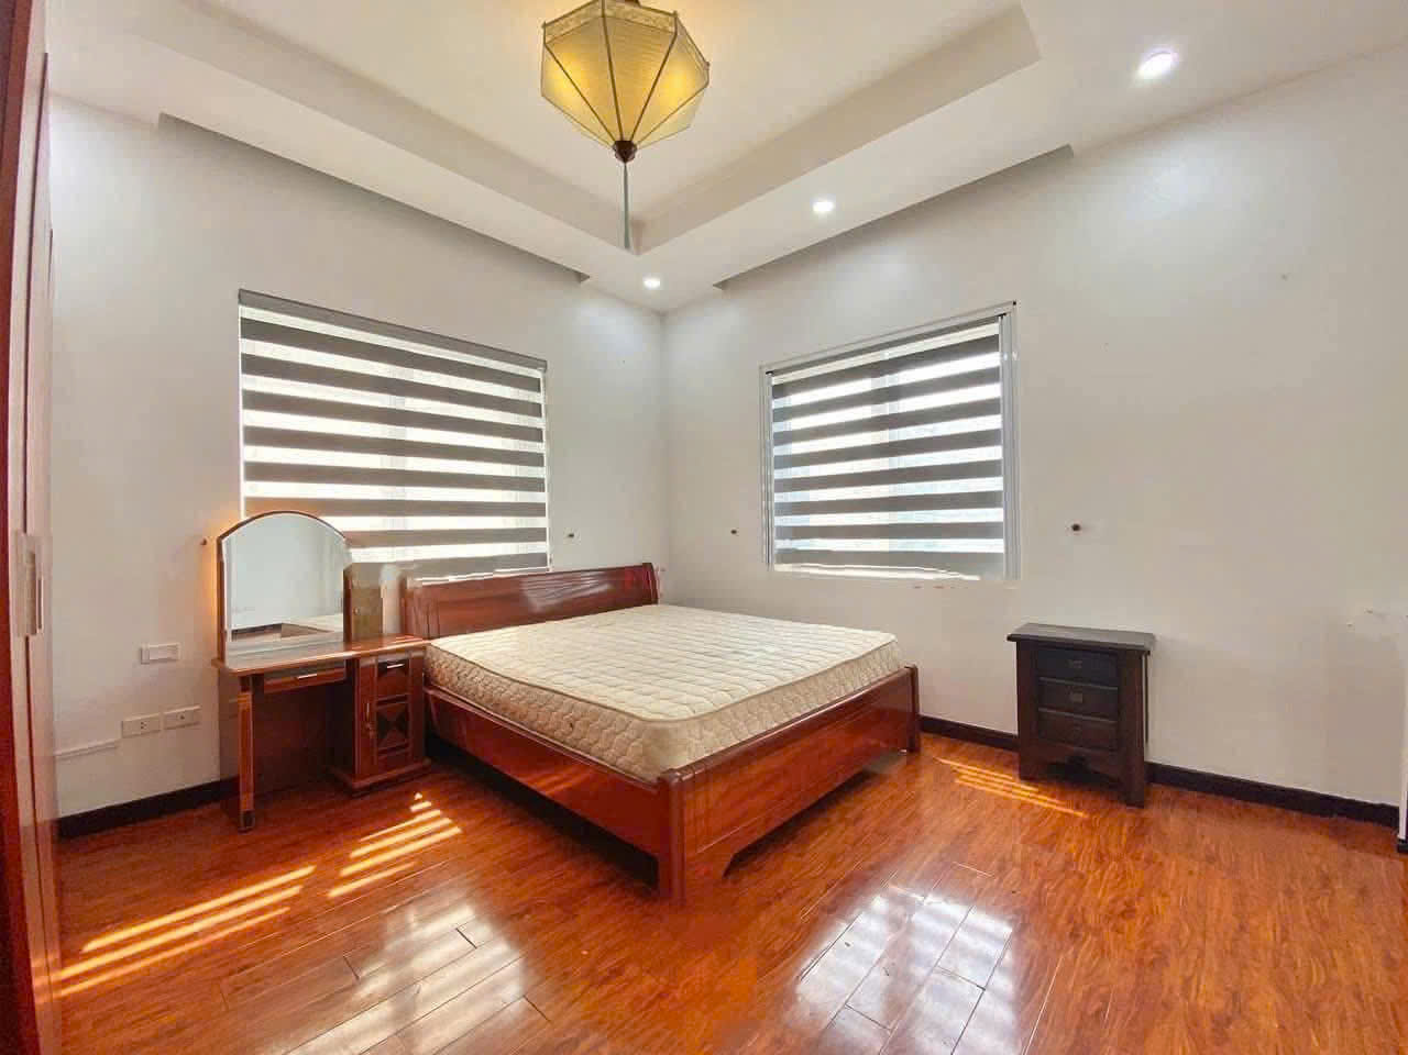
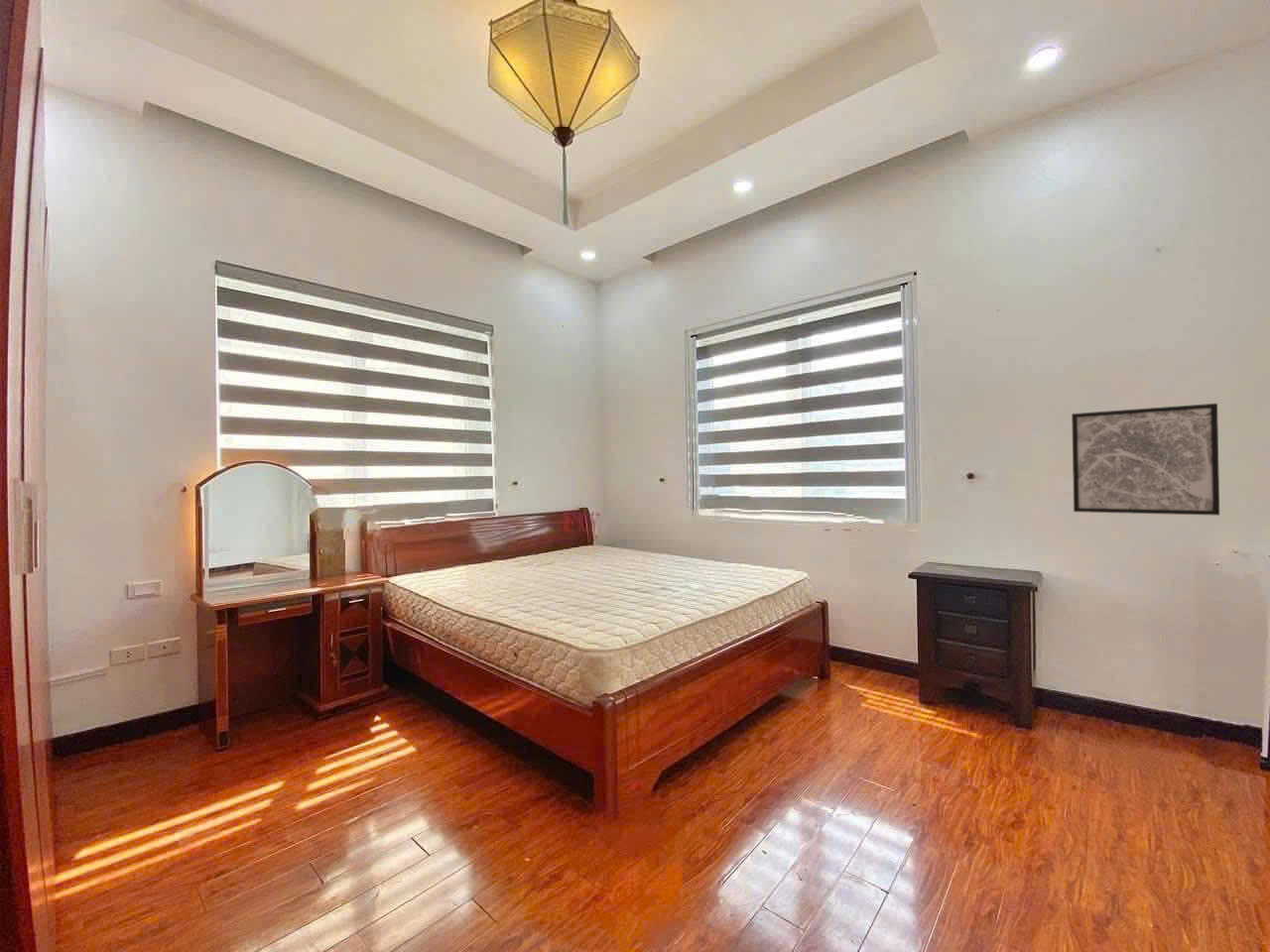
+ wall art [1071,403,1220,517]
